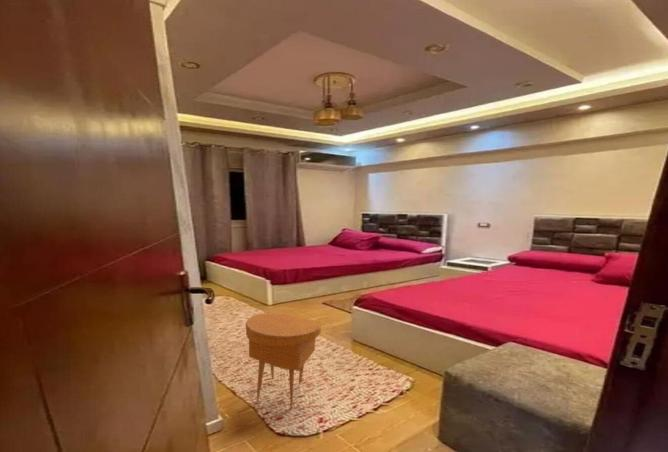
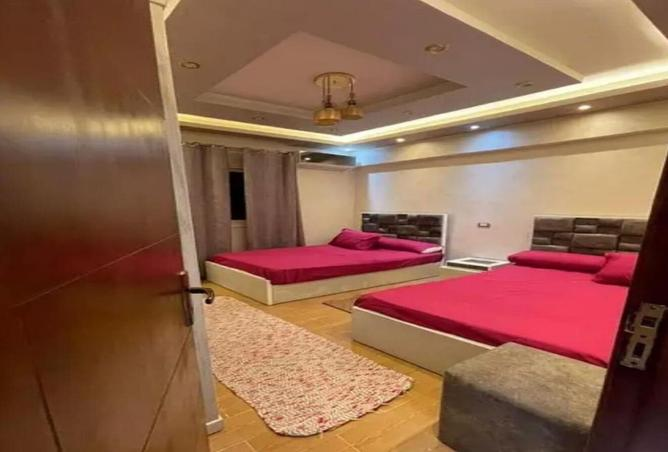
- side table [245,312,322,410]
